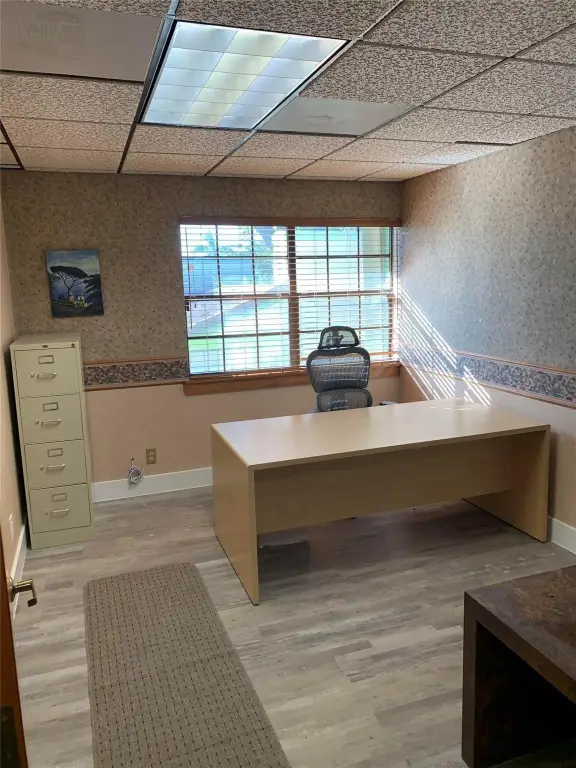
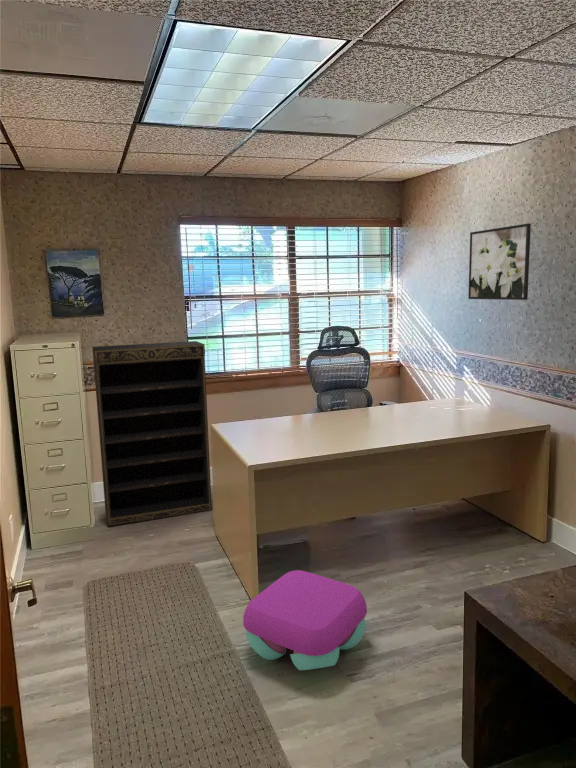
+ bookshelf [91,340,213,528]
+ stool [242,569,368,671]
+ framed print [467,222,532,301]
